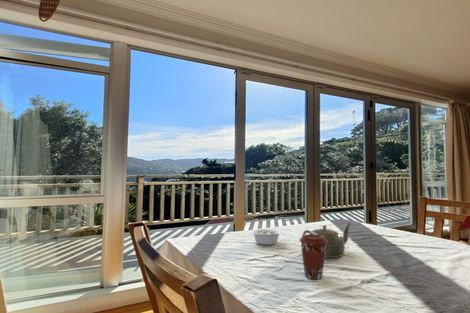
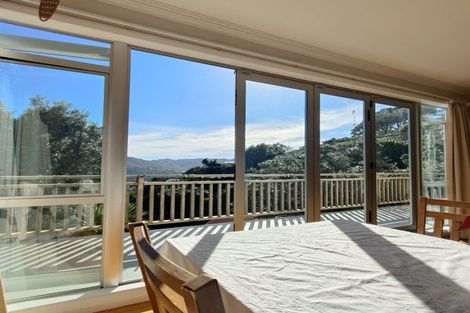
- teapot [300,222,352,259]
- legume [251,228,288,246]
- coffee cup [298,233,327,280]
